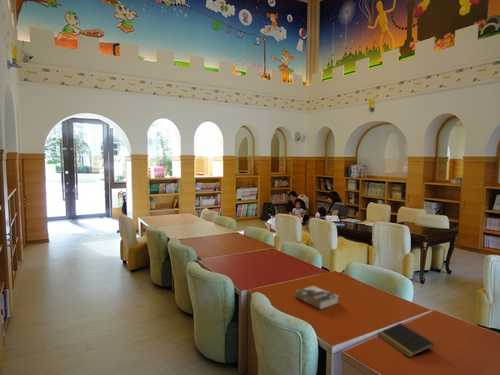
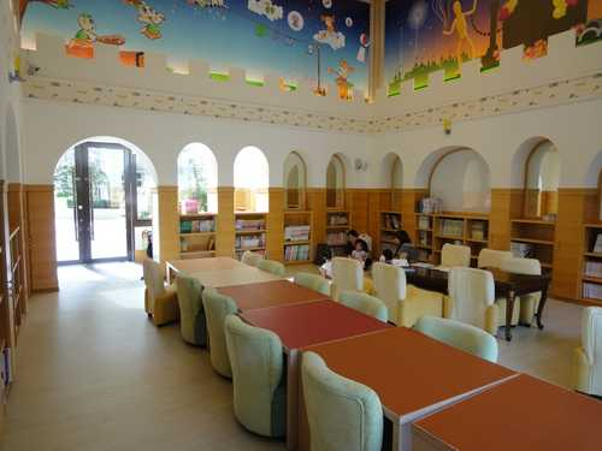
- book [294,285,339,310]
- notepad [377,322,435,358]
